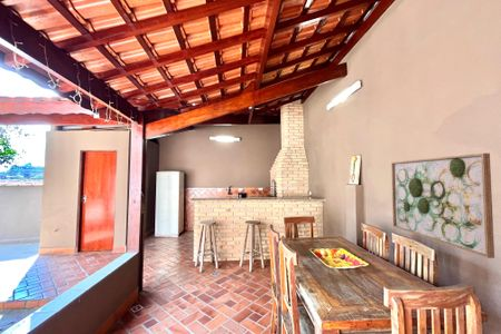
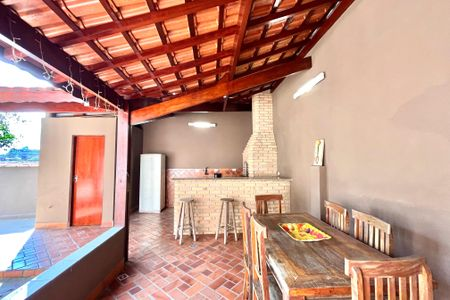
- wall art [391,153,495,259]
